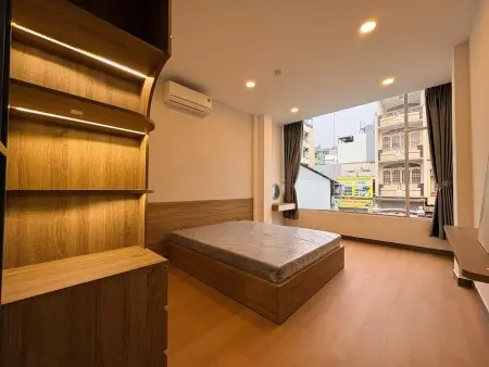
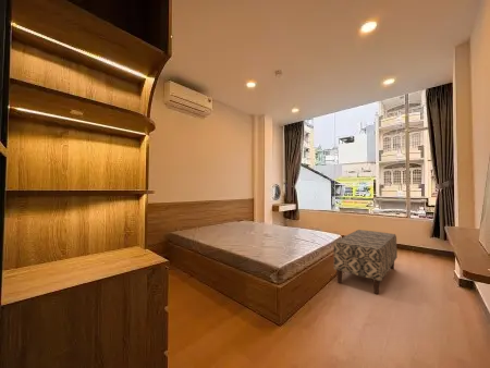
+ bench [332,229,399,295]
